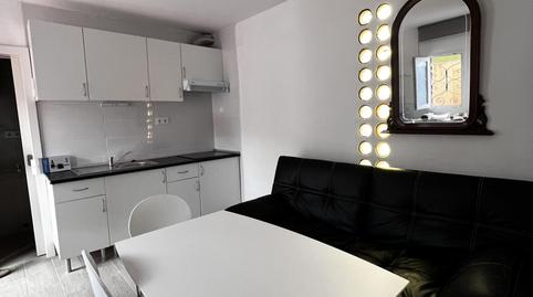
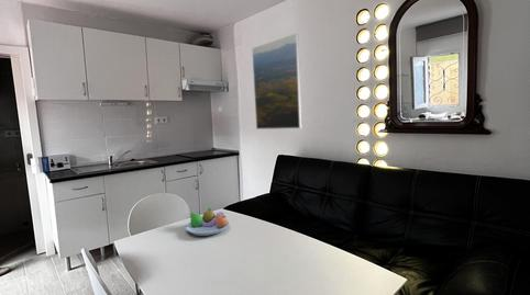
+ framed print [251,32,303,131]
+ fruit bowl [185,206,230,237]
